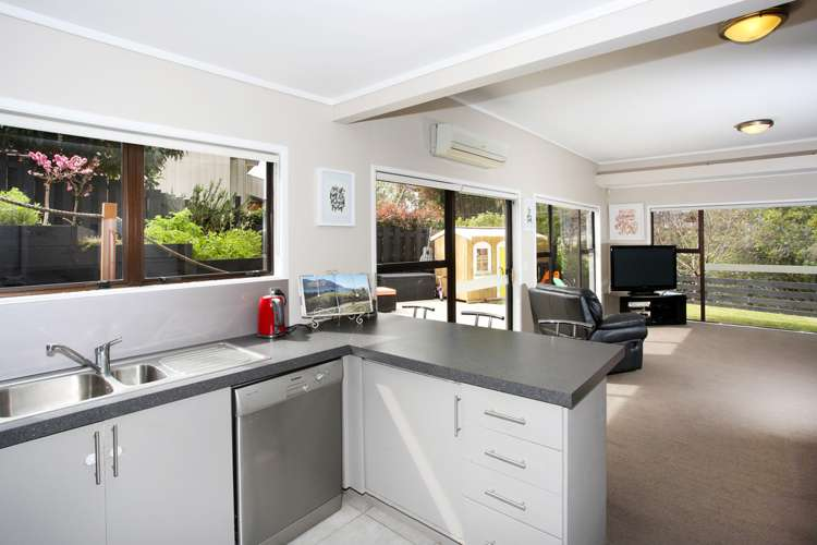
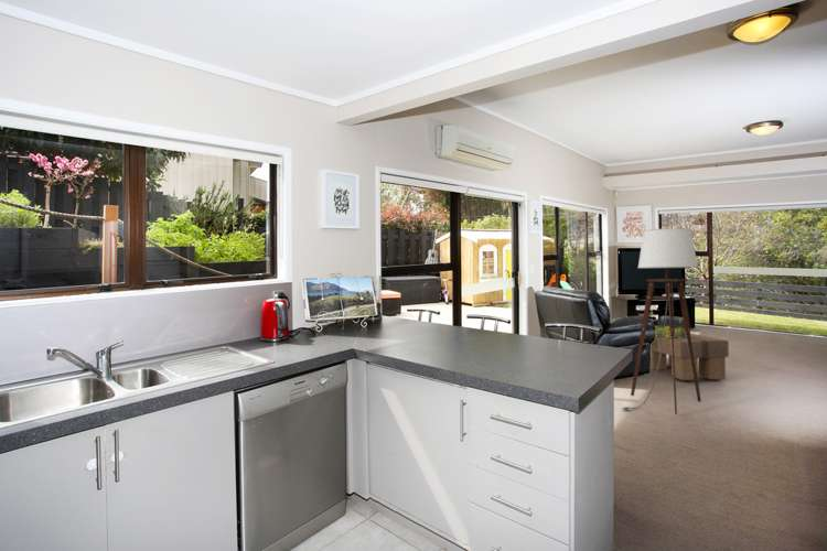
+ floor lamp [621,227,702,415]
+ stack of books [653,315,687,338]
+ footstool [649,332,730,381]
